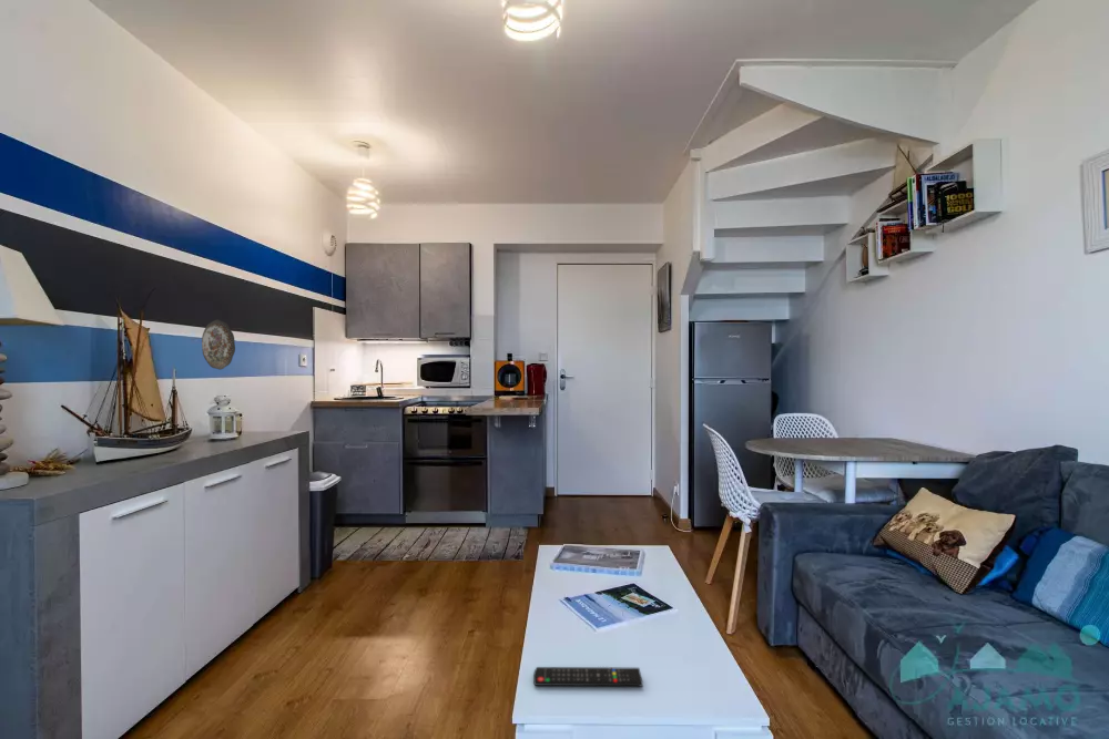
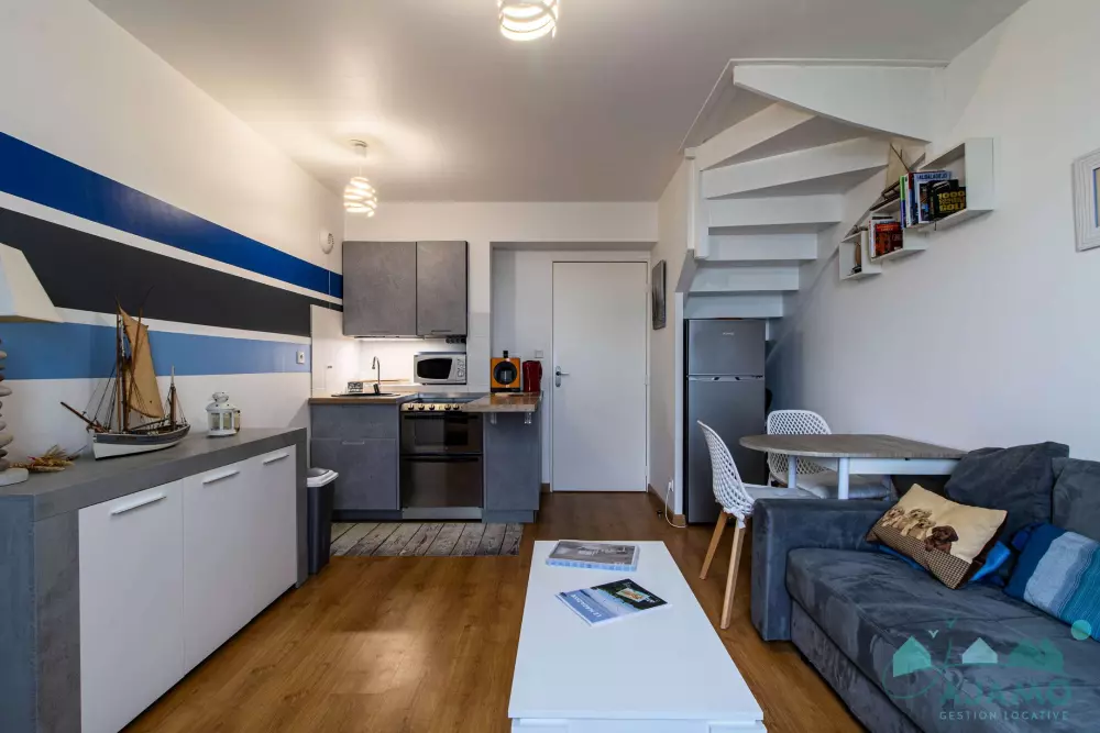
- decorative plate [201,319,236,371]
- remote control [532,666,644,687]
